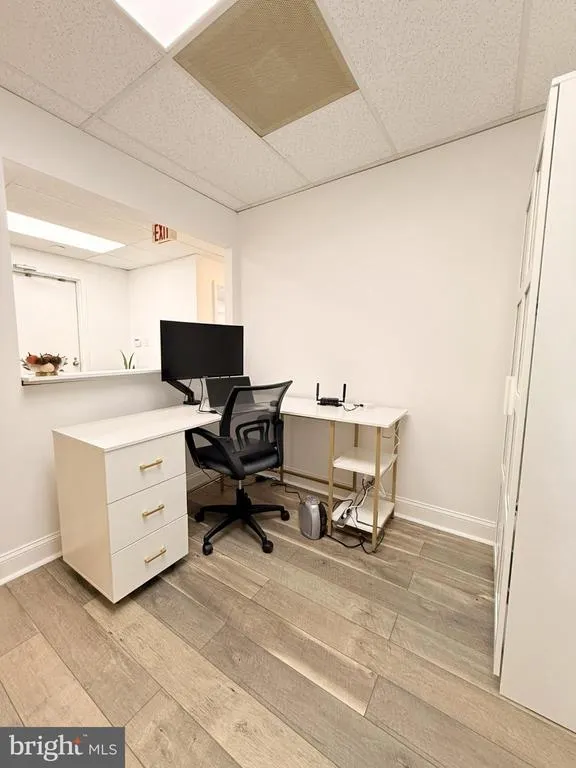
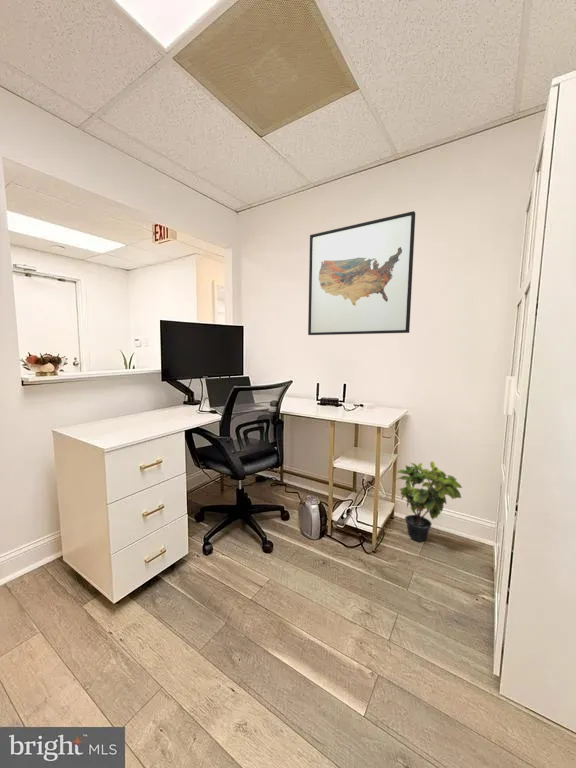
+ wall art [307,210,416,336]
+ potted plant [396,460,463,542]
